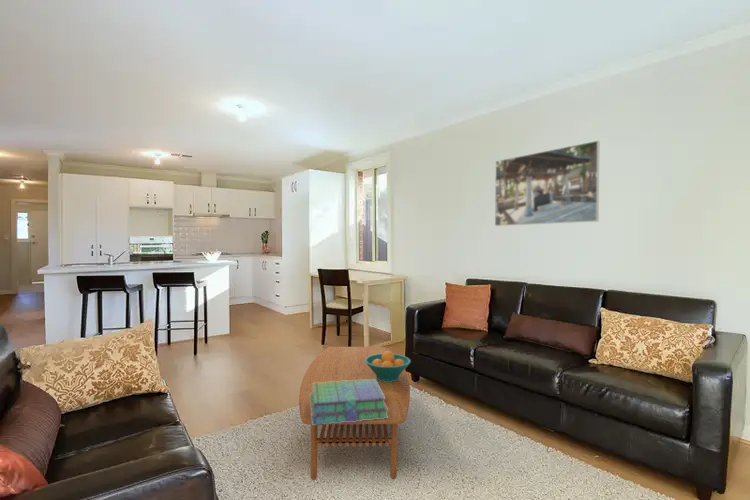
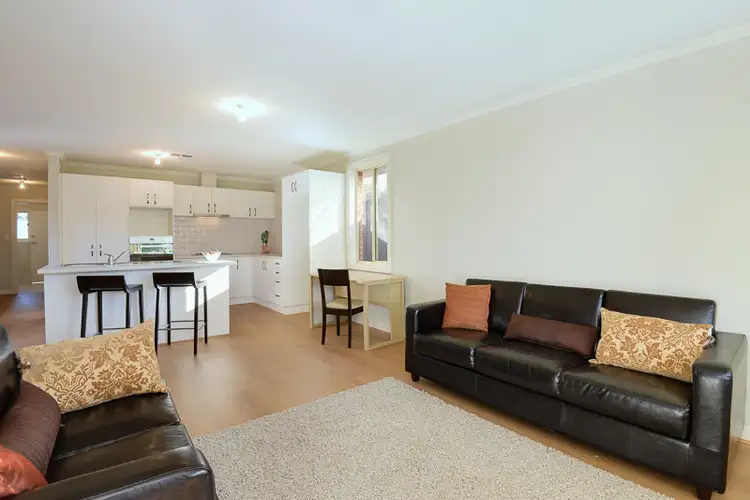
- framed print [494,140,601,227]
- fruit bowl [365,351,412,382]
- coffee table [298,346,411,481]
- stack of books [310,379,388,426]
